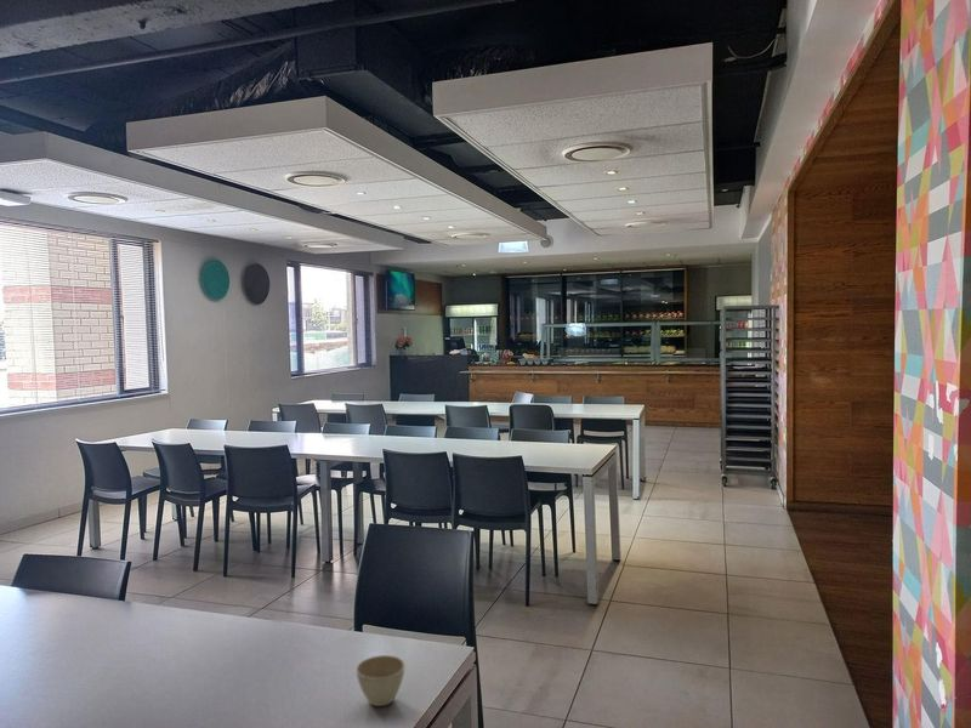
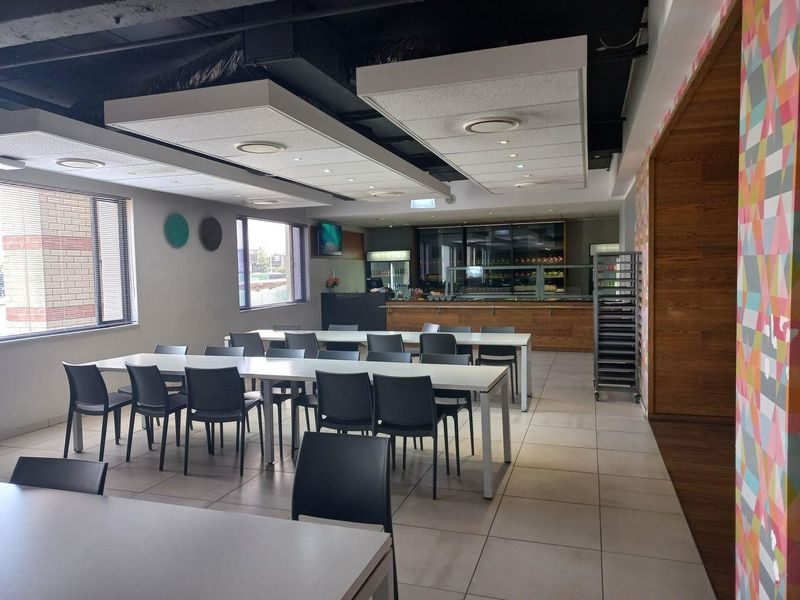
- flower pot [354,654,407,707]
